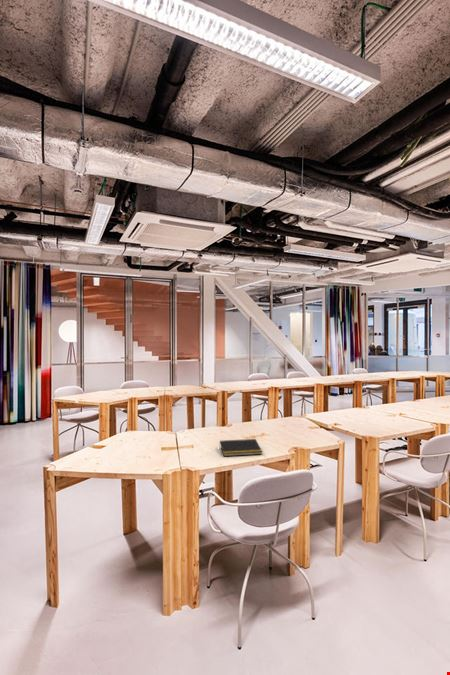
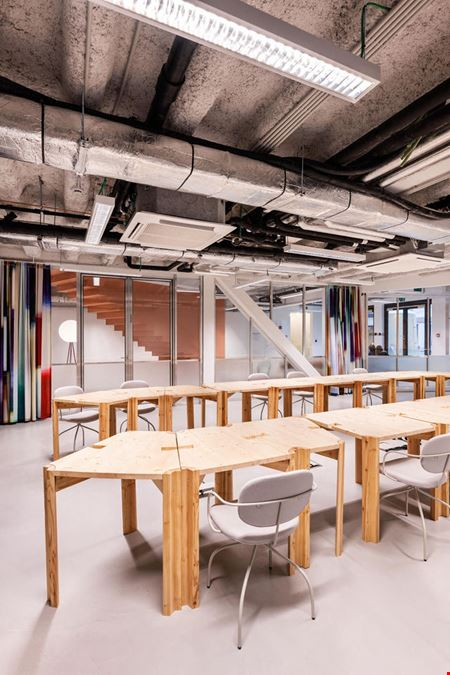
- notepad [218,438,263,457]
